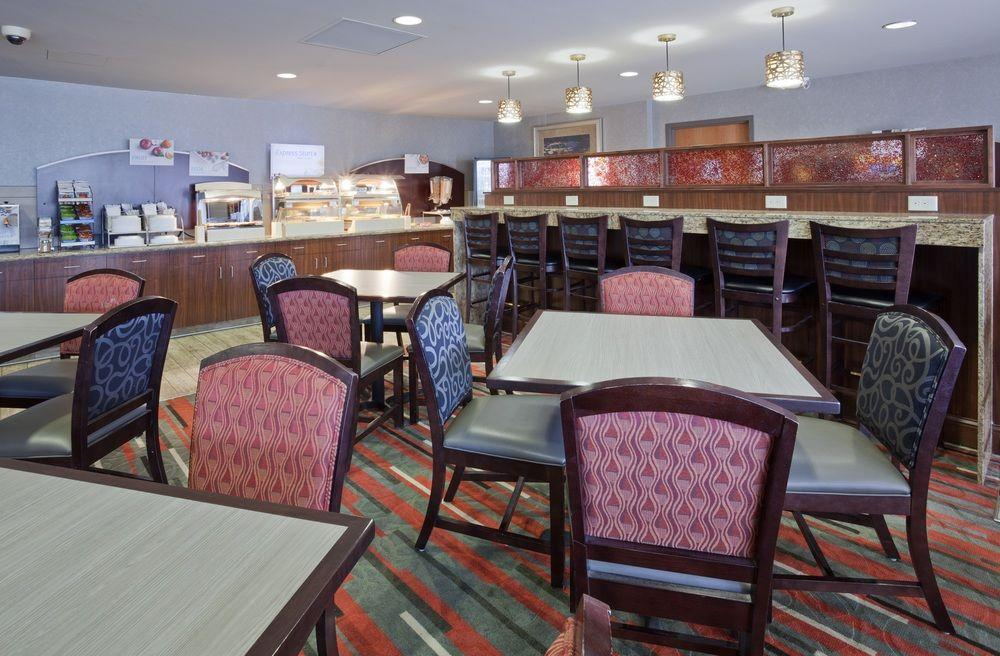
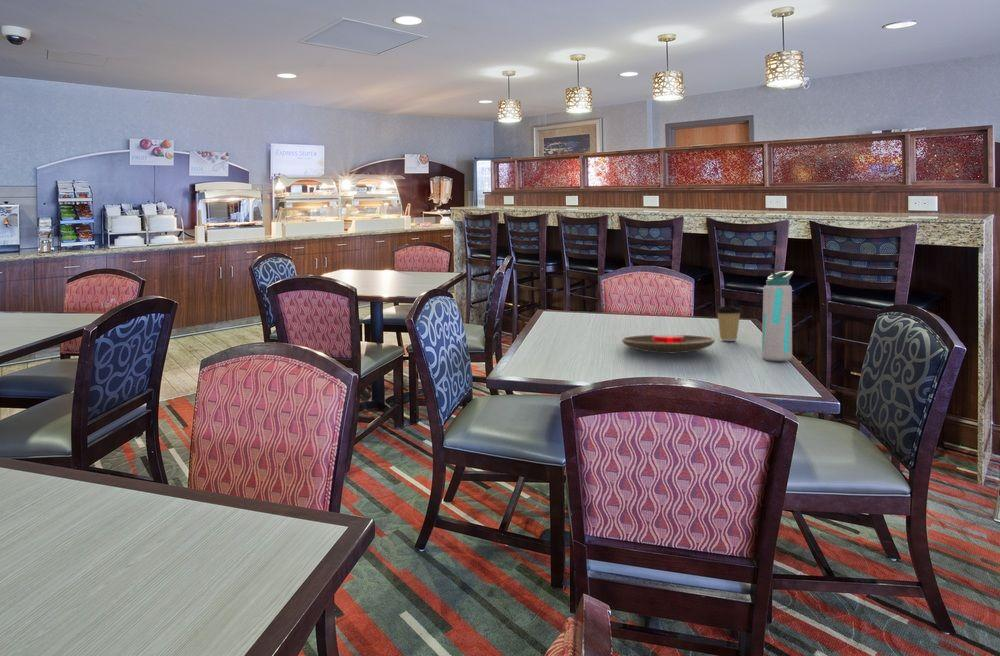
+ water bottle [761,270,794,362]
+ coffee cup [714,305,743,342]
+ plate [620,334,716,354]
